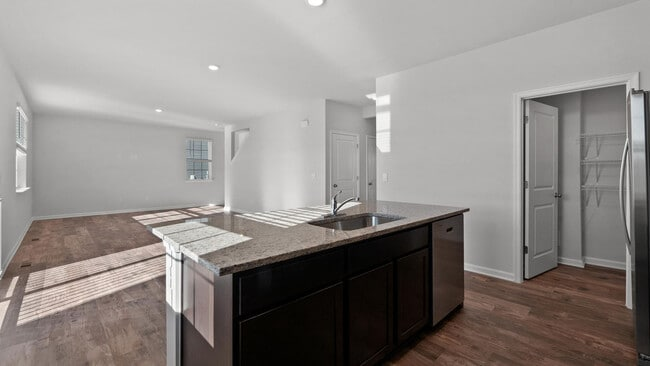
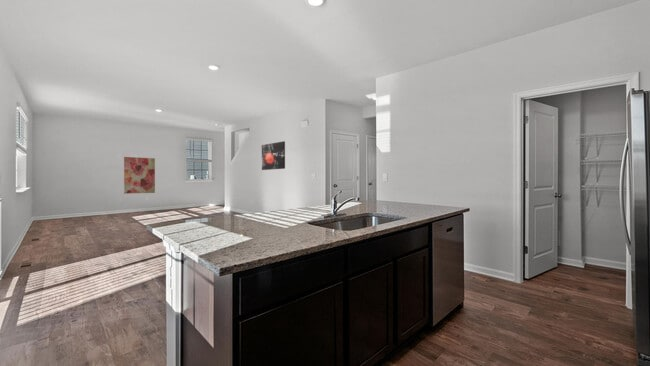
+ wall art [261,140,286,171]
+ wall art [123,156,156,195]
